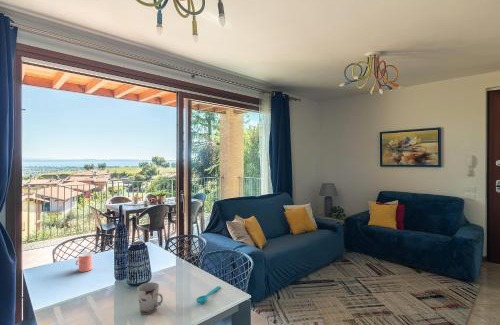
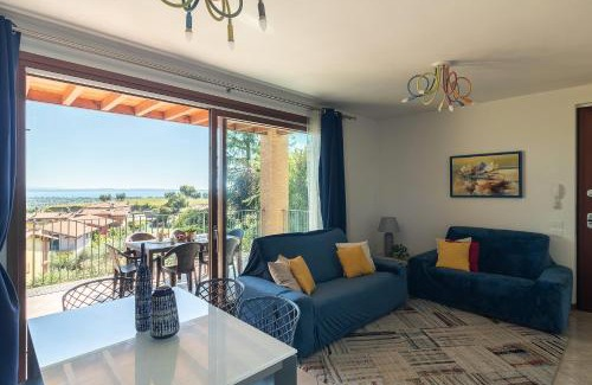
- cup [137,281,164,315]
- spoon [195,285,222,304]
- cup [75,252,93,273]
